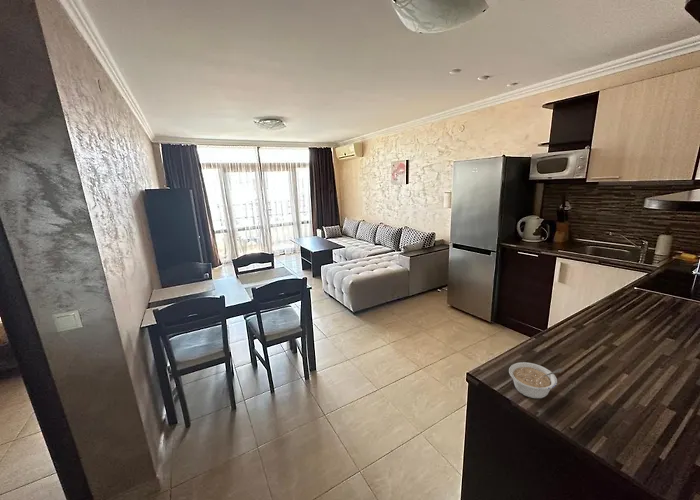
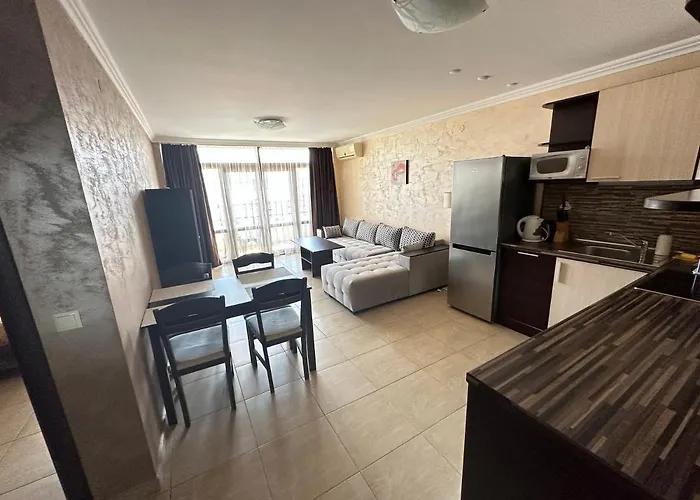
- legume [508,361,563,399]
